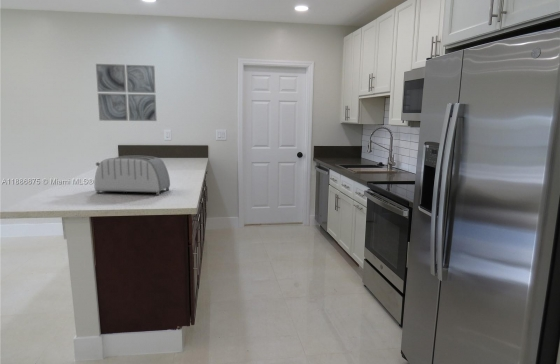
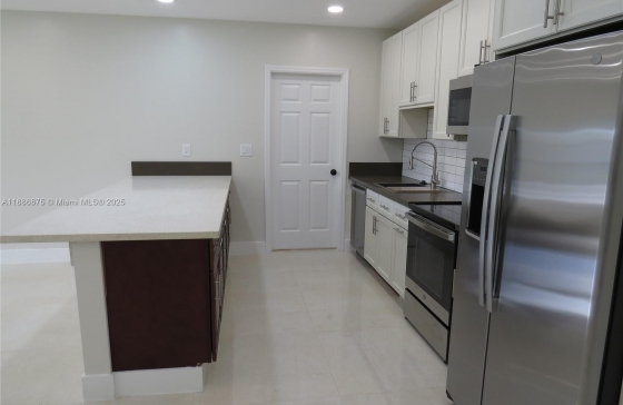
- wall art [95,63,158,122]
- toaster [93,155,171,196]
